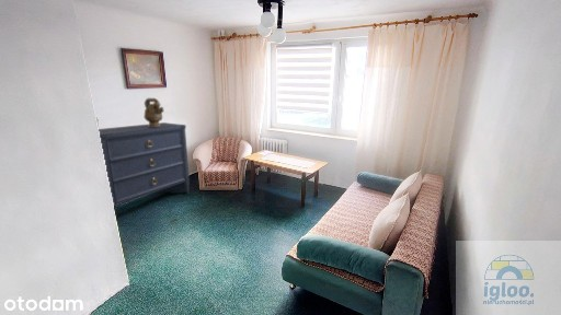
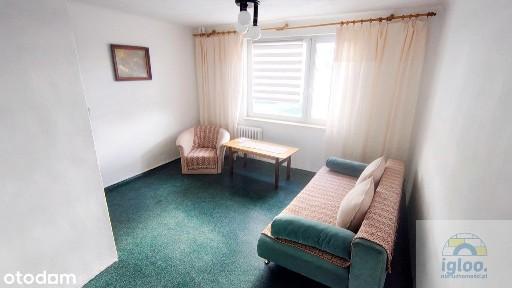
- decorative urn [144,97,165,127]
- dresser [98,121,191,221]
